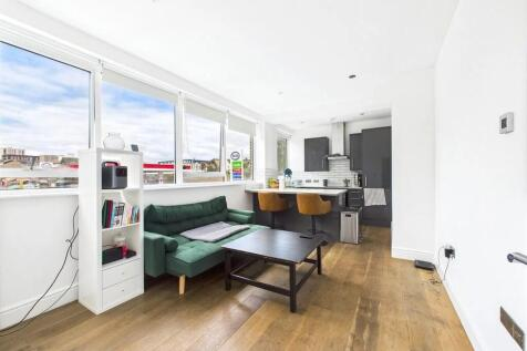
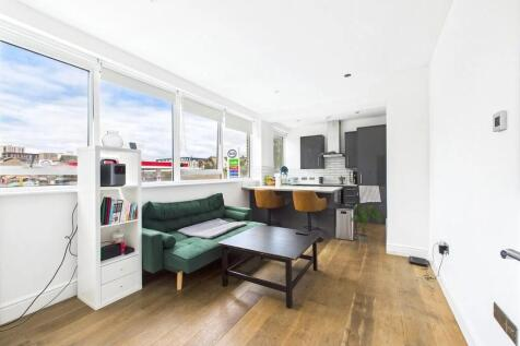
+ house plant [348,203,383,256]
